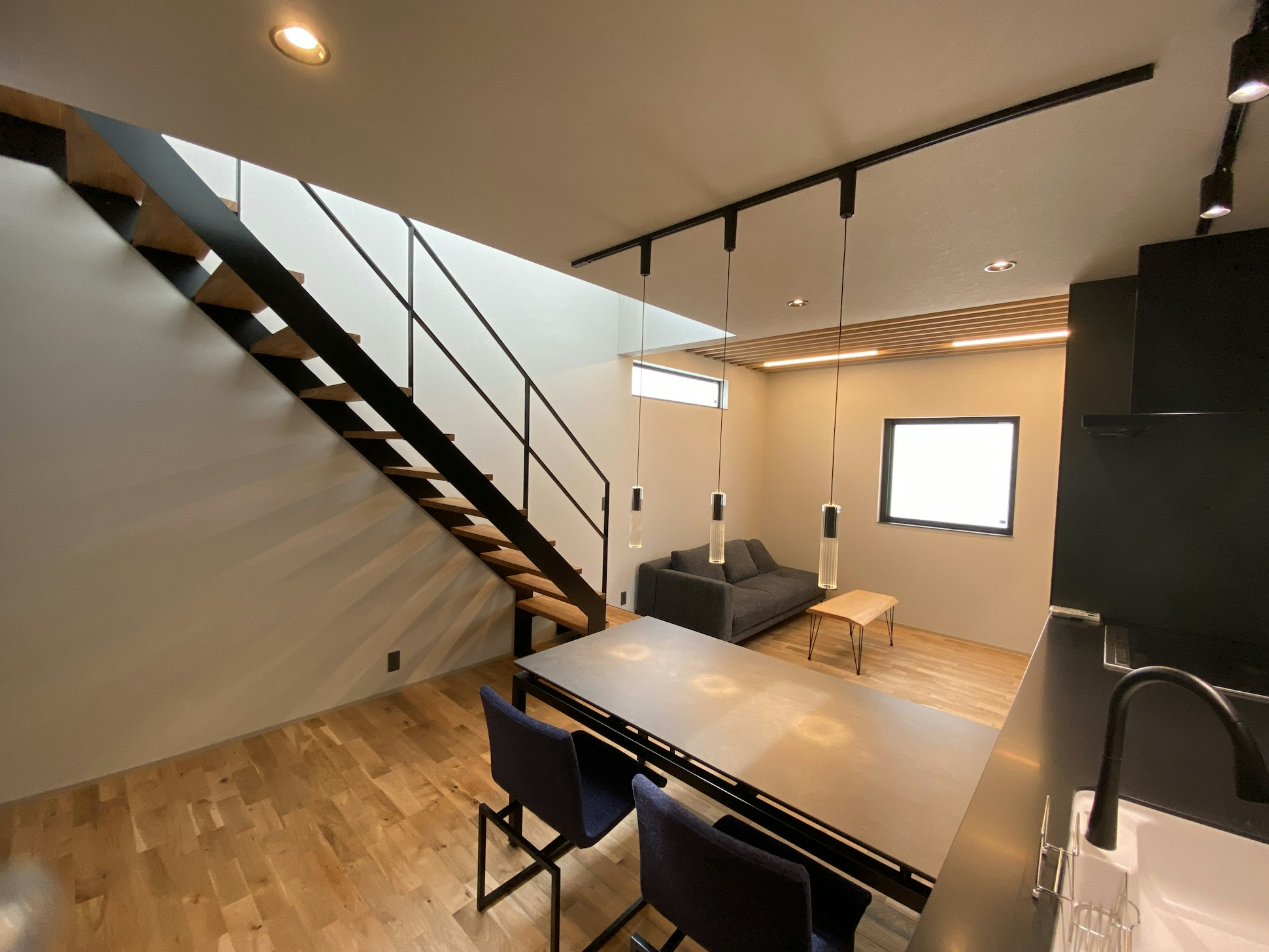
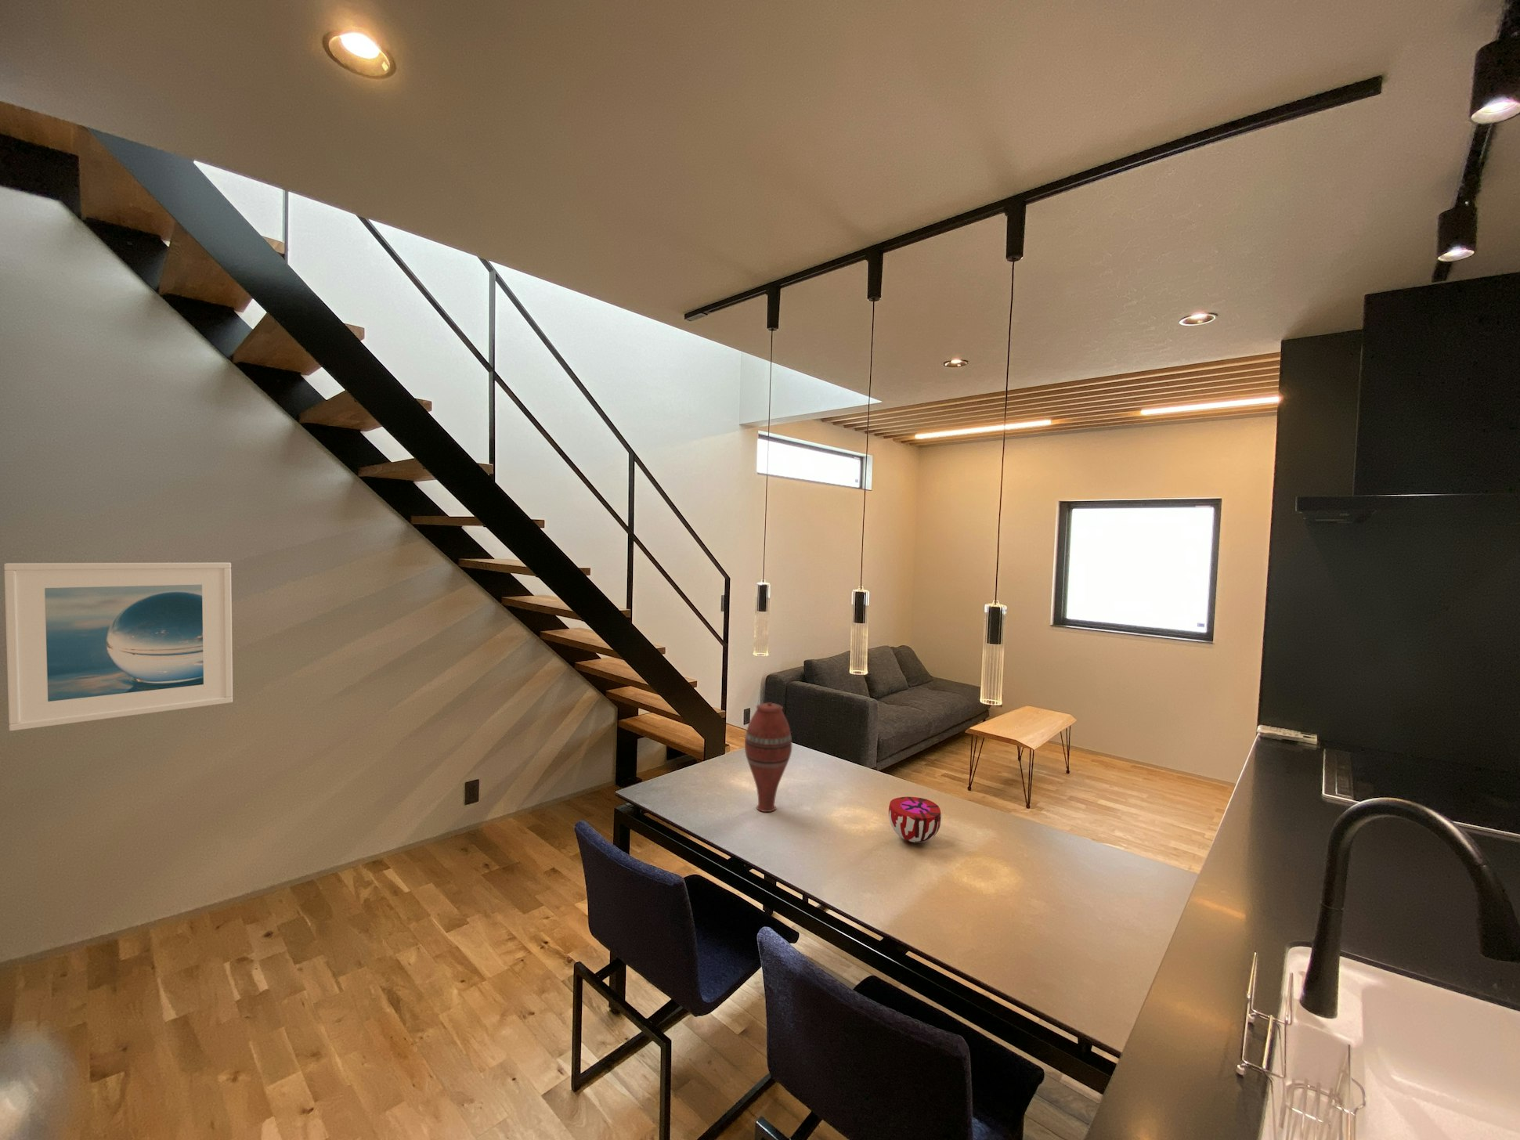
+ decorative bowl [888,796,943,843]
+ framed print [4,562,234,732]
+ vase [744,702,793,813]
